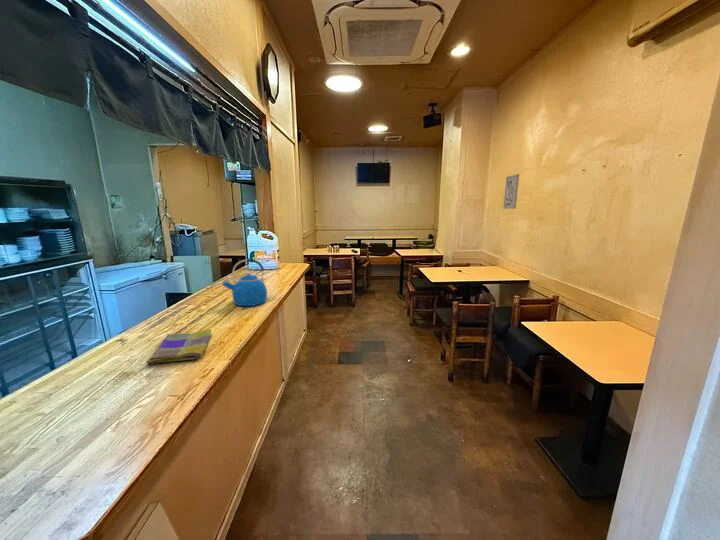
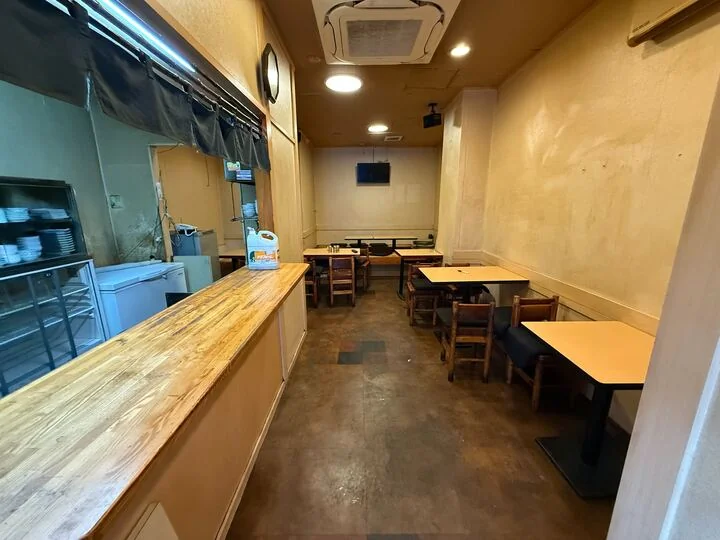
- kettle [221,258,268,307]
- wall art [502,173,520,210]
- dish towel [145,328,212,365]
